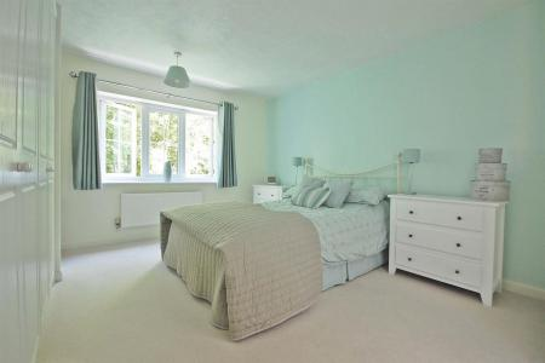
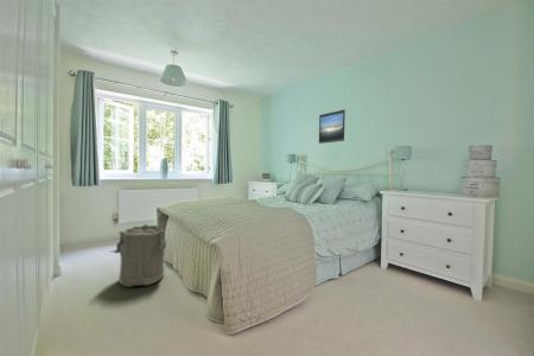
+ laundry hamper [108,223,167,288]
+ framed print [318,108,347,145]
